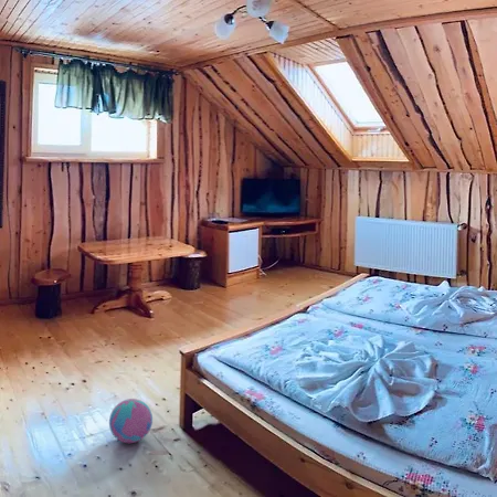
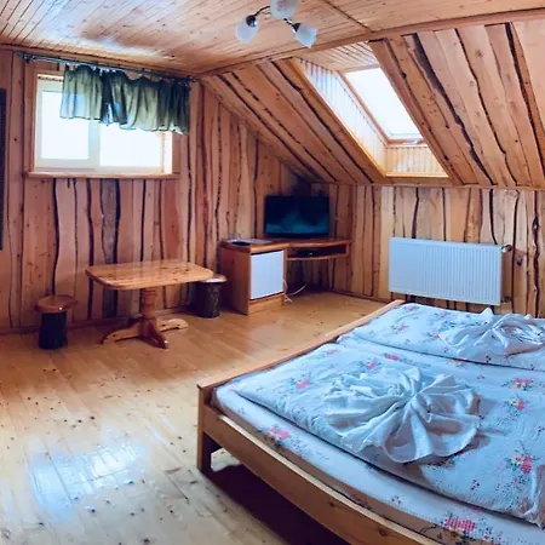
- decorative ball [108,398,154,444]
